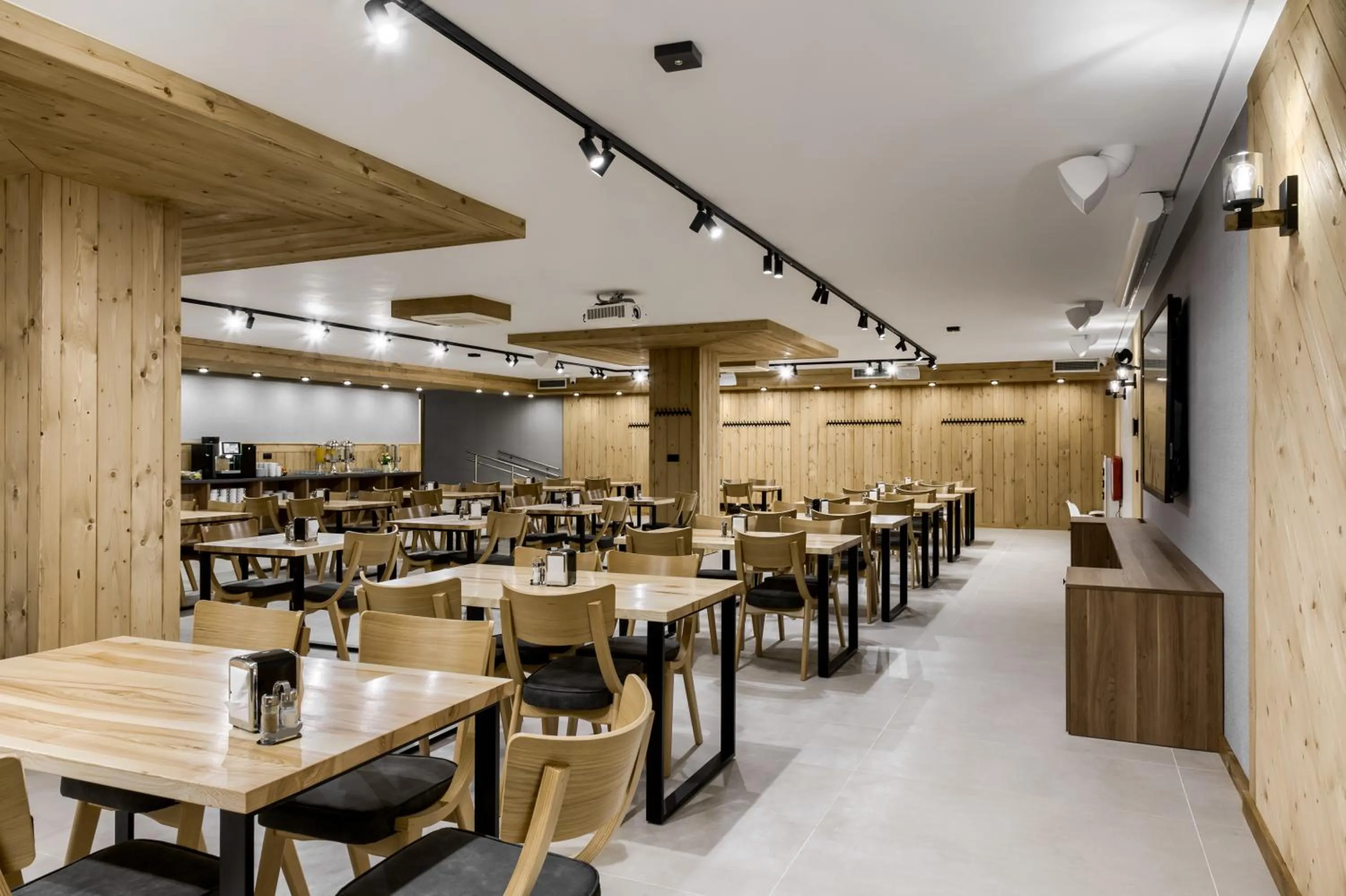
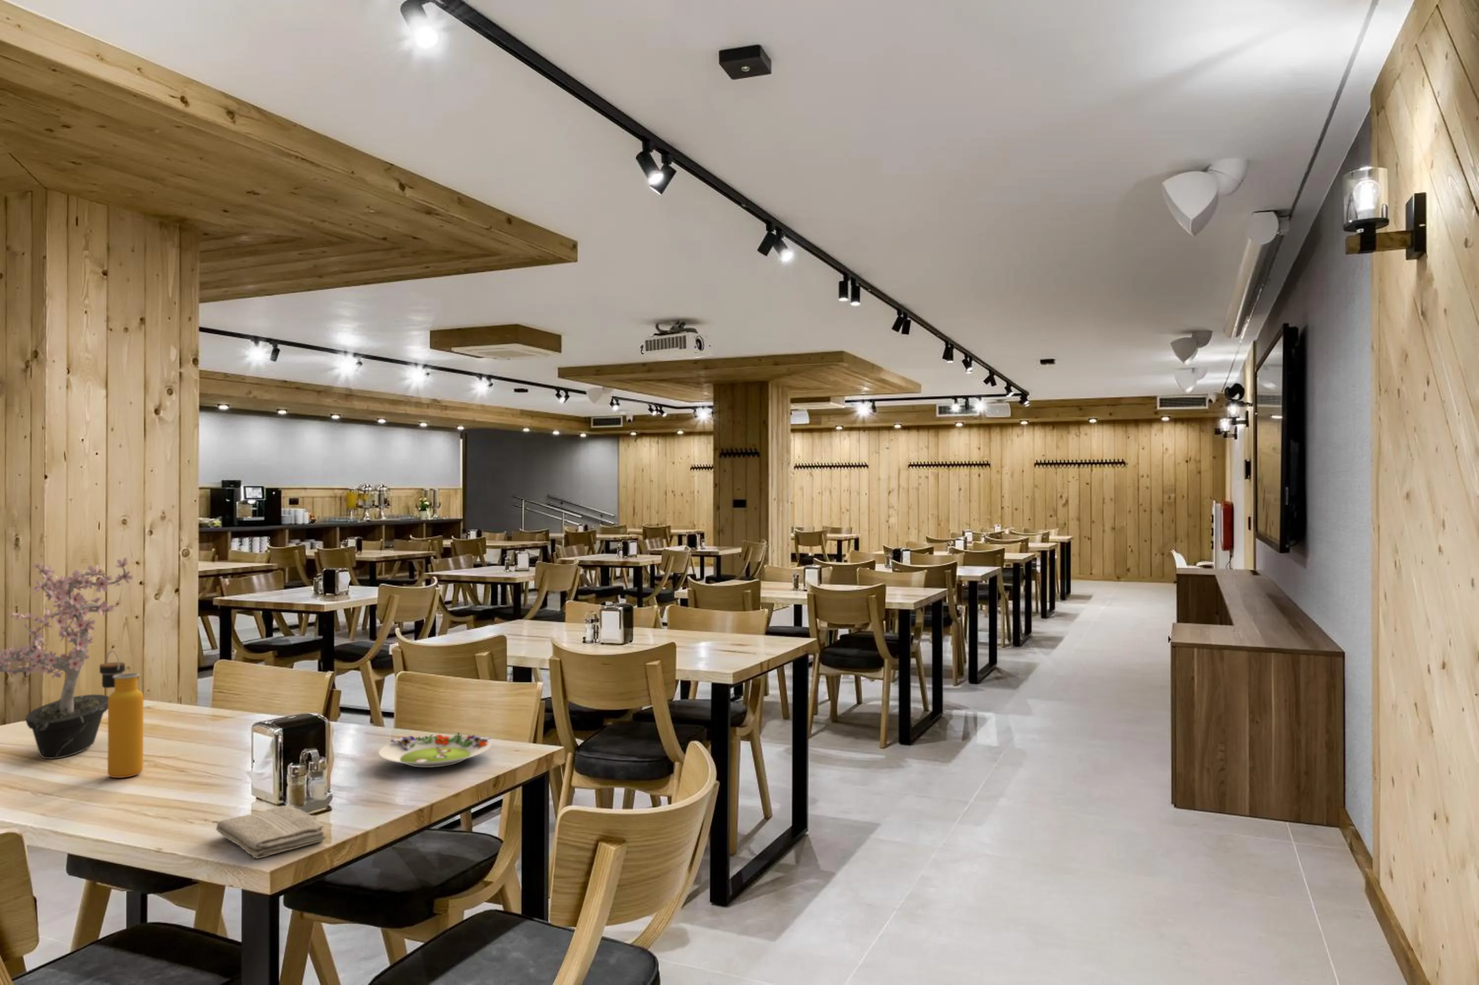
+ water bottle [99,650,144,778]
+ salad plate [378,731,491,768]
+ washcloth [215,805,326,859]
+ potted plant [0,557,134,760]
